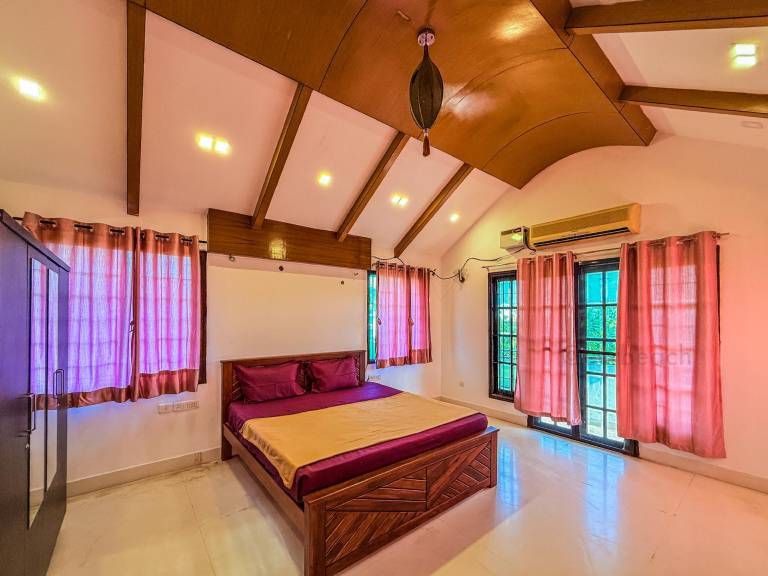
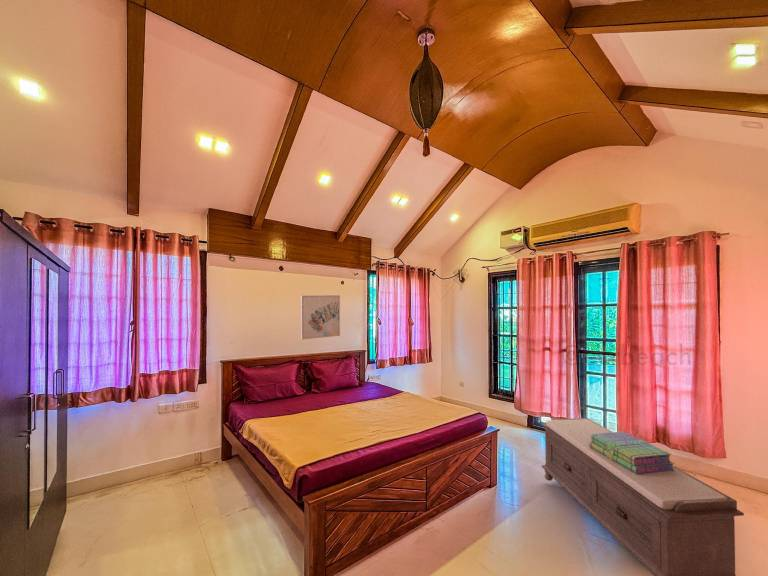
+ wall art [300,294,341,340]
+ bench [540,417,745,576]
+ stack of books [589,431,675,474]
